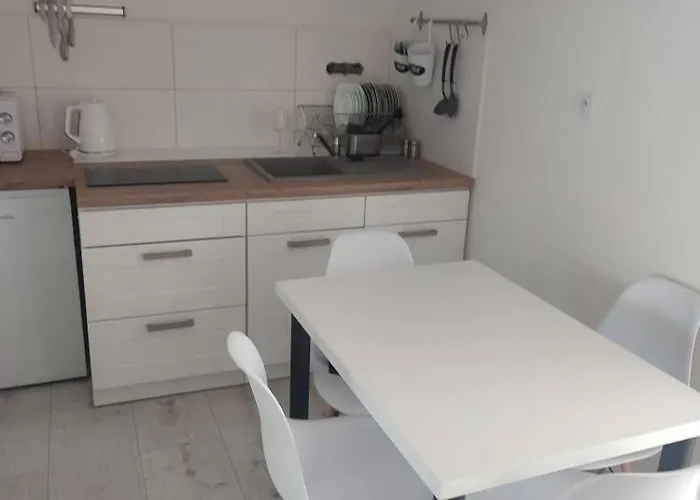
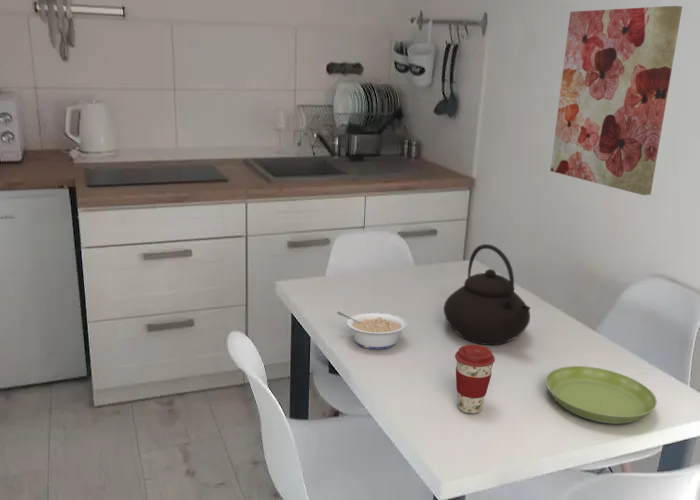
+ coffee cup [454,344,496,414]
+ legume [336,311,408,350]
+ wall art [549,5,683,196]
+ teapot [443,243,531,346]
+ saucer [545,365,658,425]
